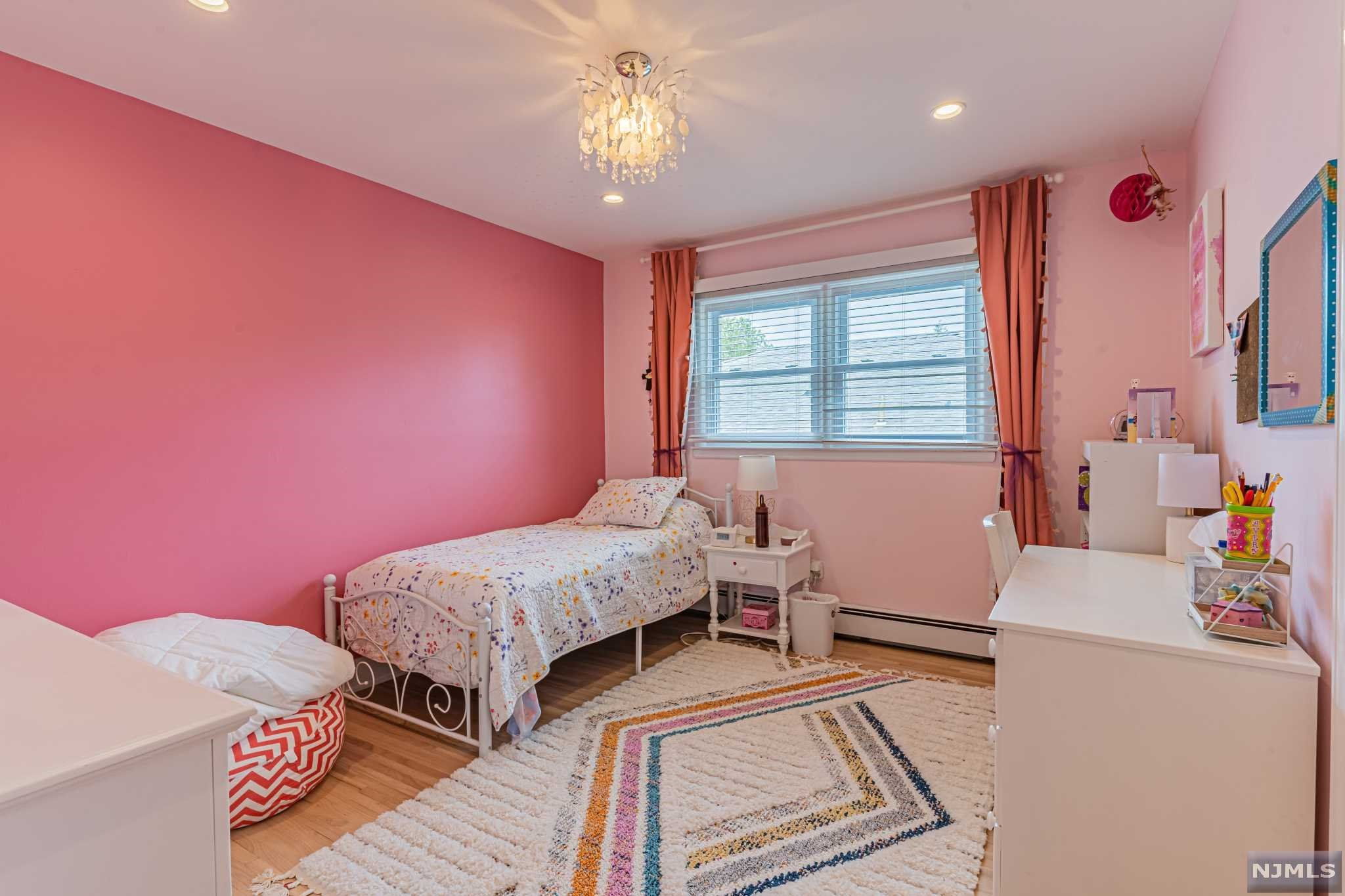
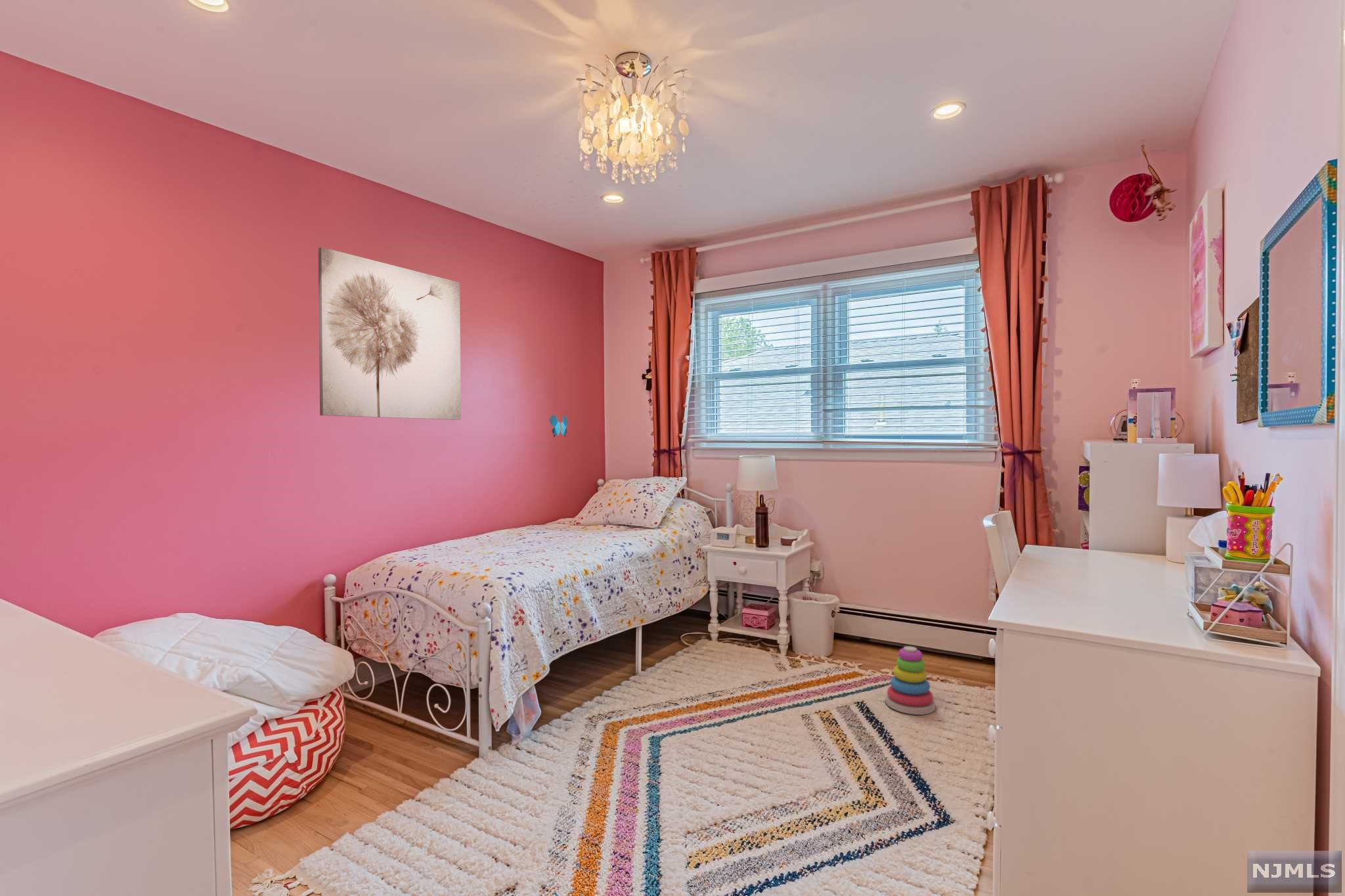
+ stacking toy [885,646,936,715]
+ decorative butterfly [548,414,569,438]
+ wall art [318,246,462,421]
